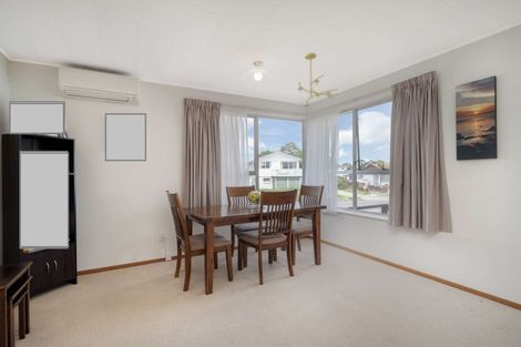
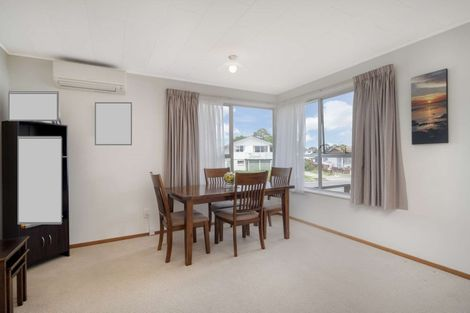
- ceiling light fixture [297,52,339,110]
